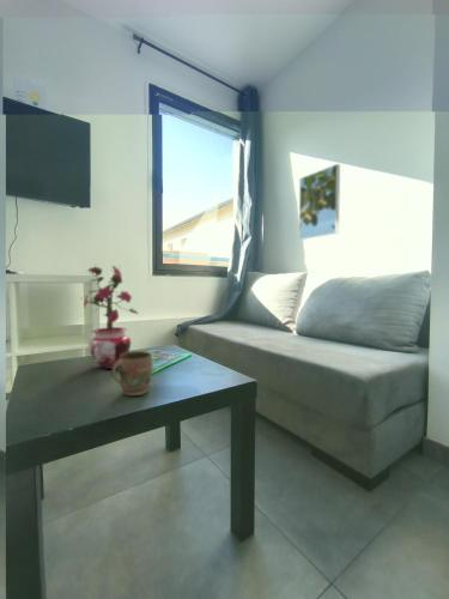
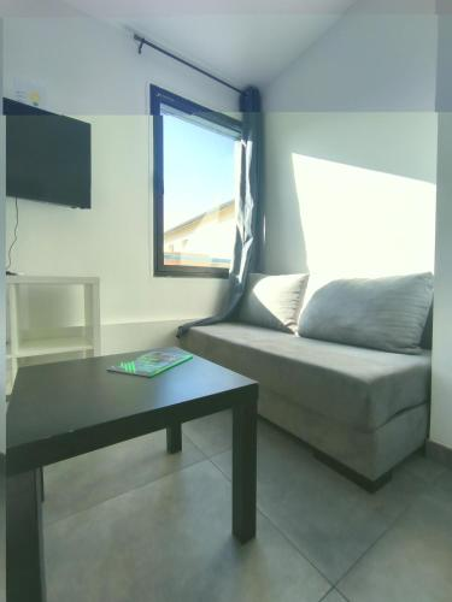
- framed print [298,163,341,241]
- potted plant [80,264,139,370]
- mug [110,350,154,397]
